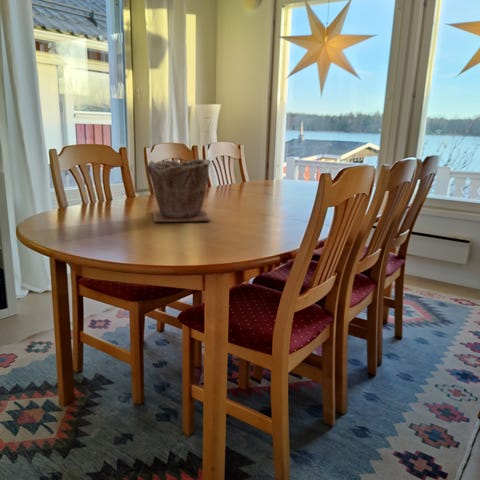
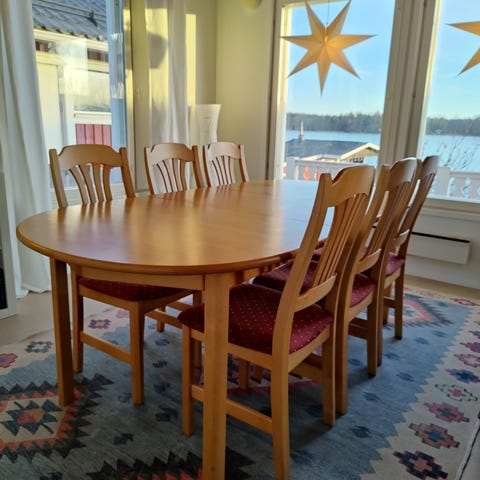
- plant pot [145,158,212,223]
